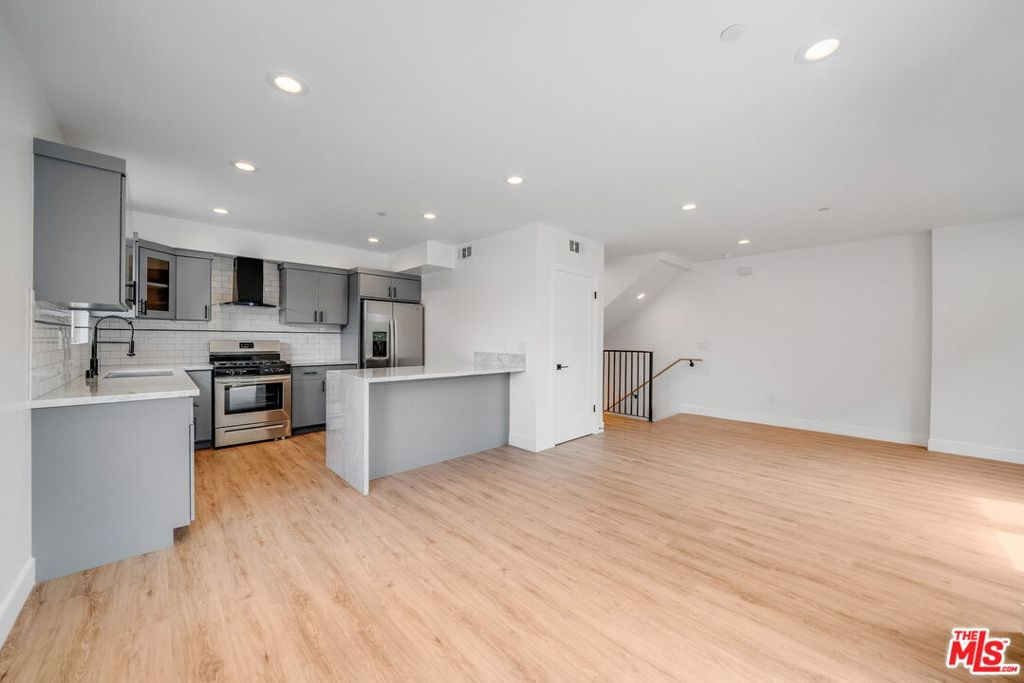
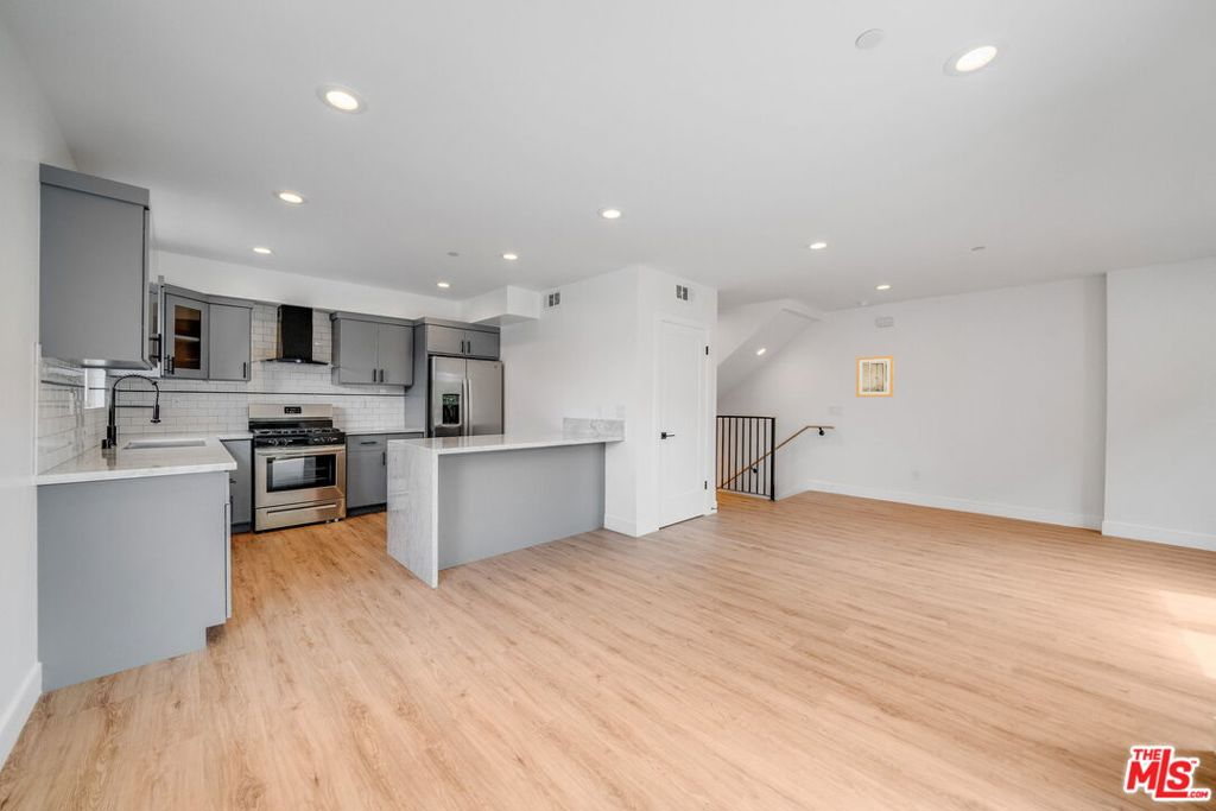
+ wall art [855,355,895,398]
